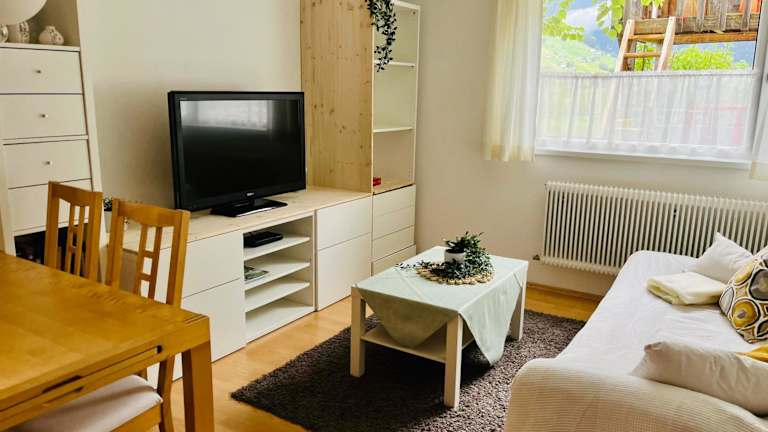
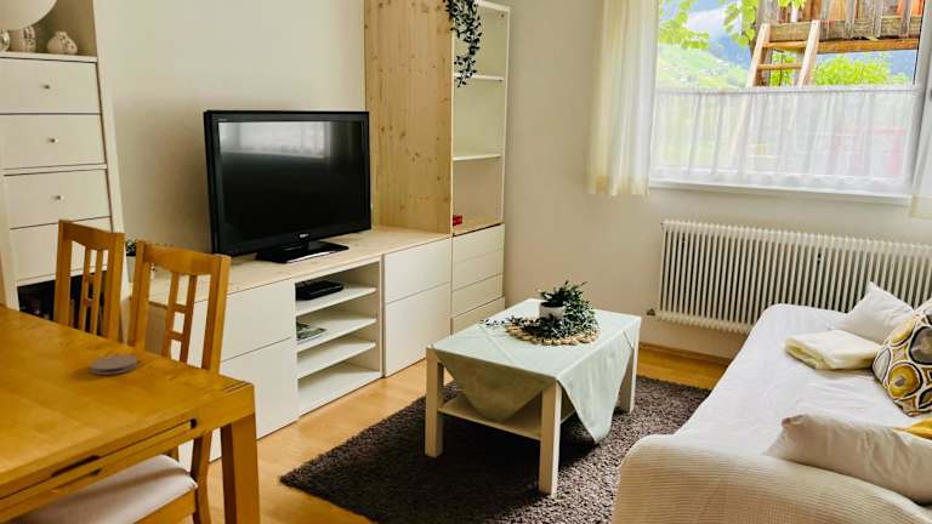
+ coaster [89,354,140,376]
